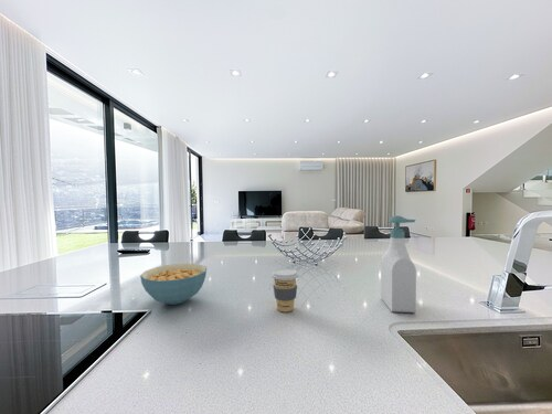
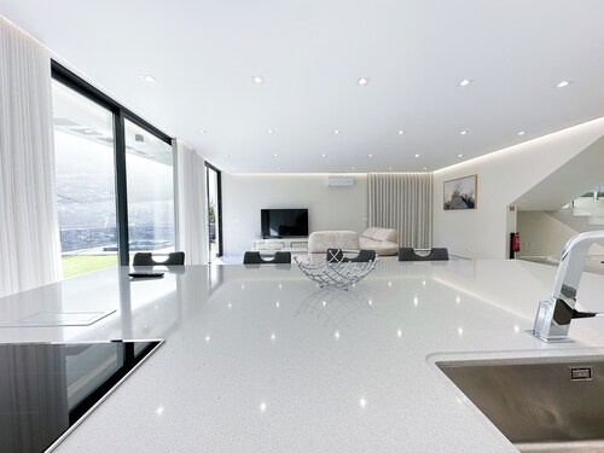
- soap bottle [380,214,417,314]
- cereal bowl [139,263,208,306]
- coffee cup [270,267,300,312]
